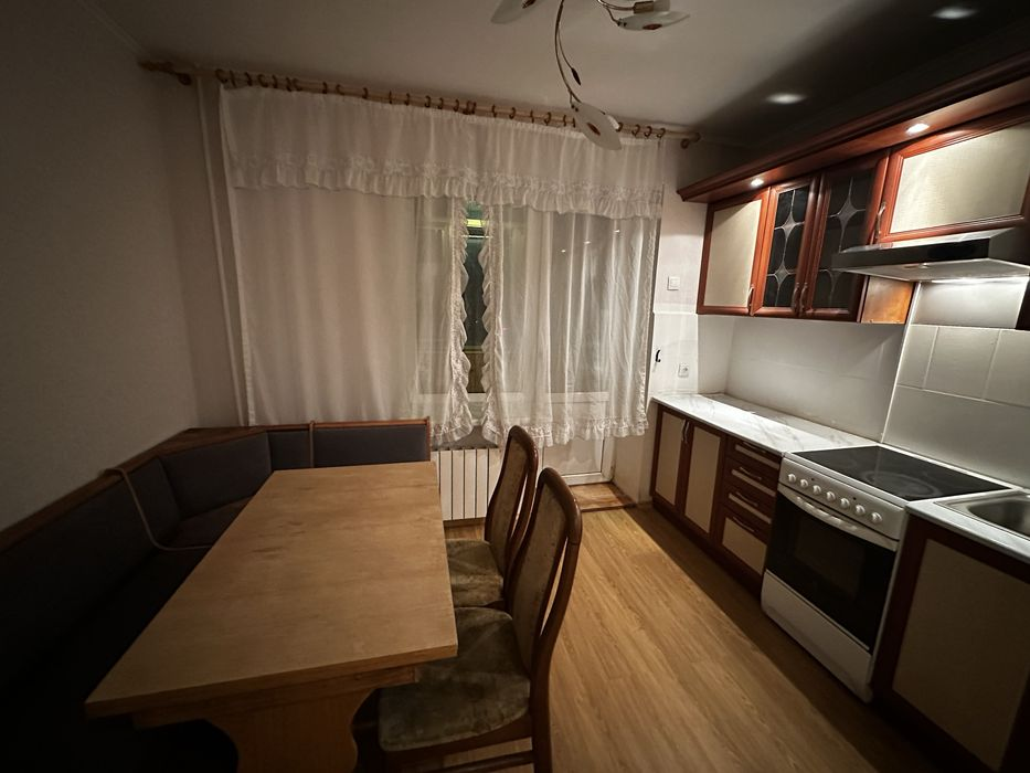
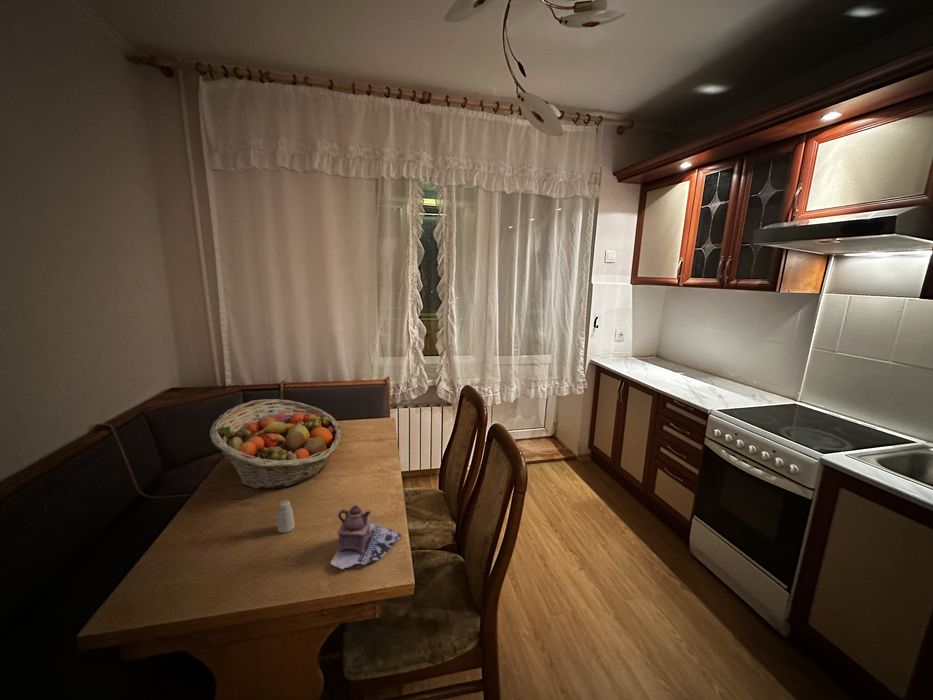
+ teapot [329,505,403,570]
+ saltshaker [277,500,296,534]
+ fruit basket [209,398,343,490]
